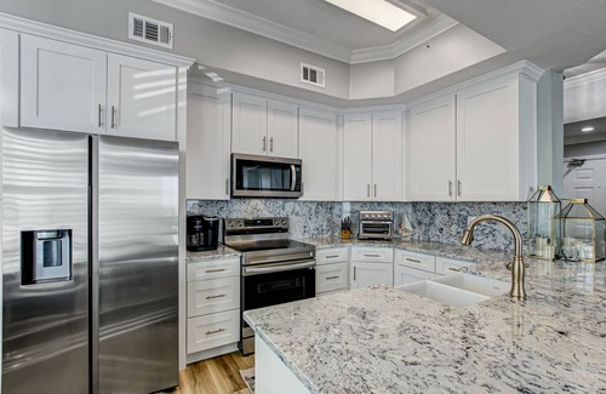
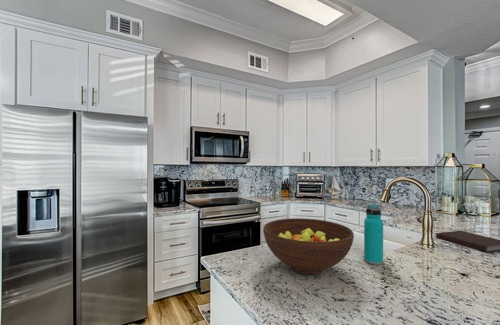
+ water bottle [363,203,384,266]
+ notebook [435,230,500,254]
+ fruit bowl [262,217,355,276]
